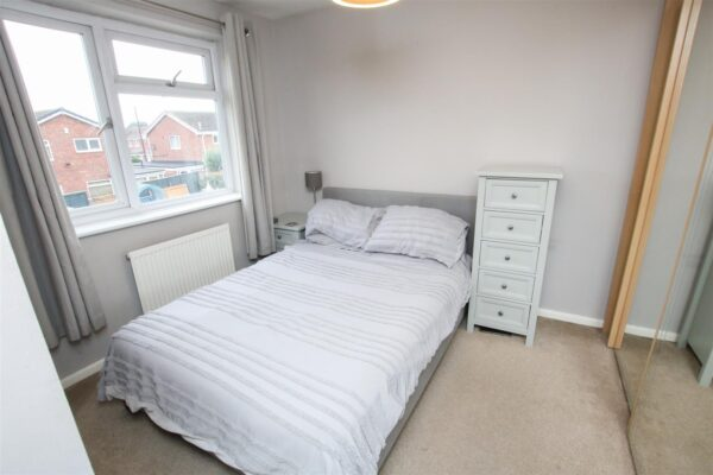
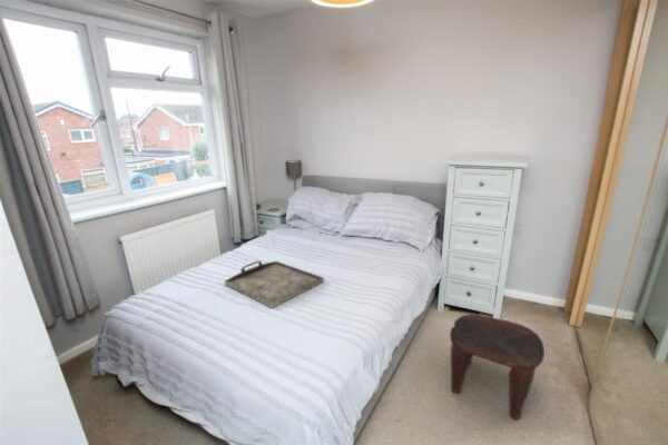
+ stool [449,313,546,421]
+ serving tray [224,259,325,309]
